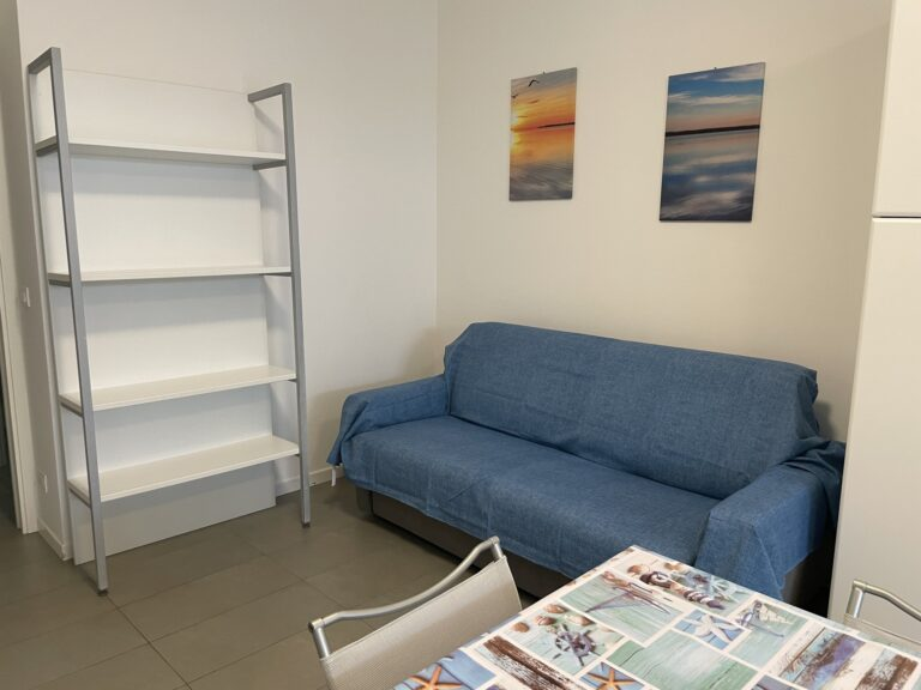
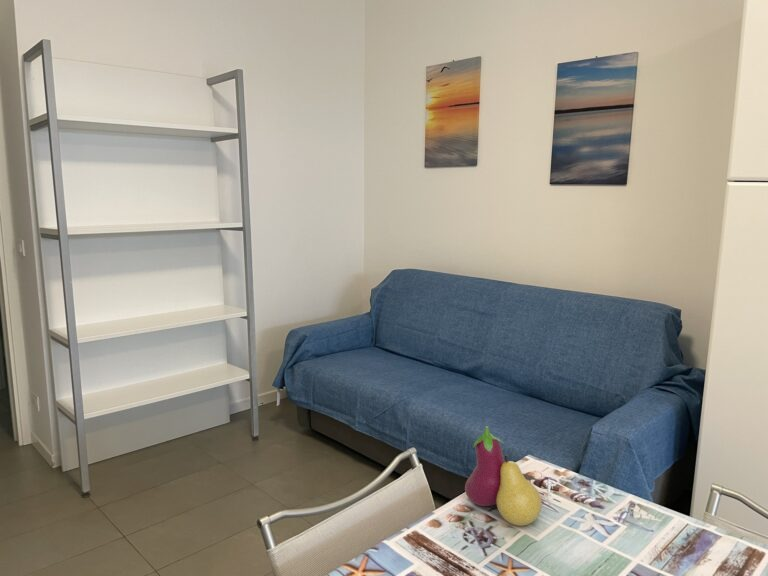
+ fruit [464,426,554,527]
